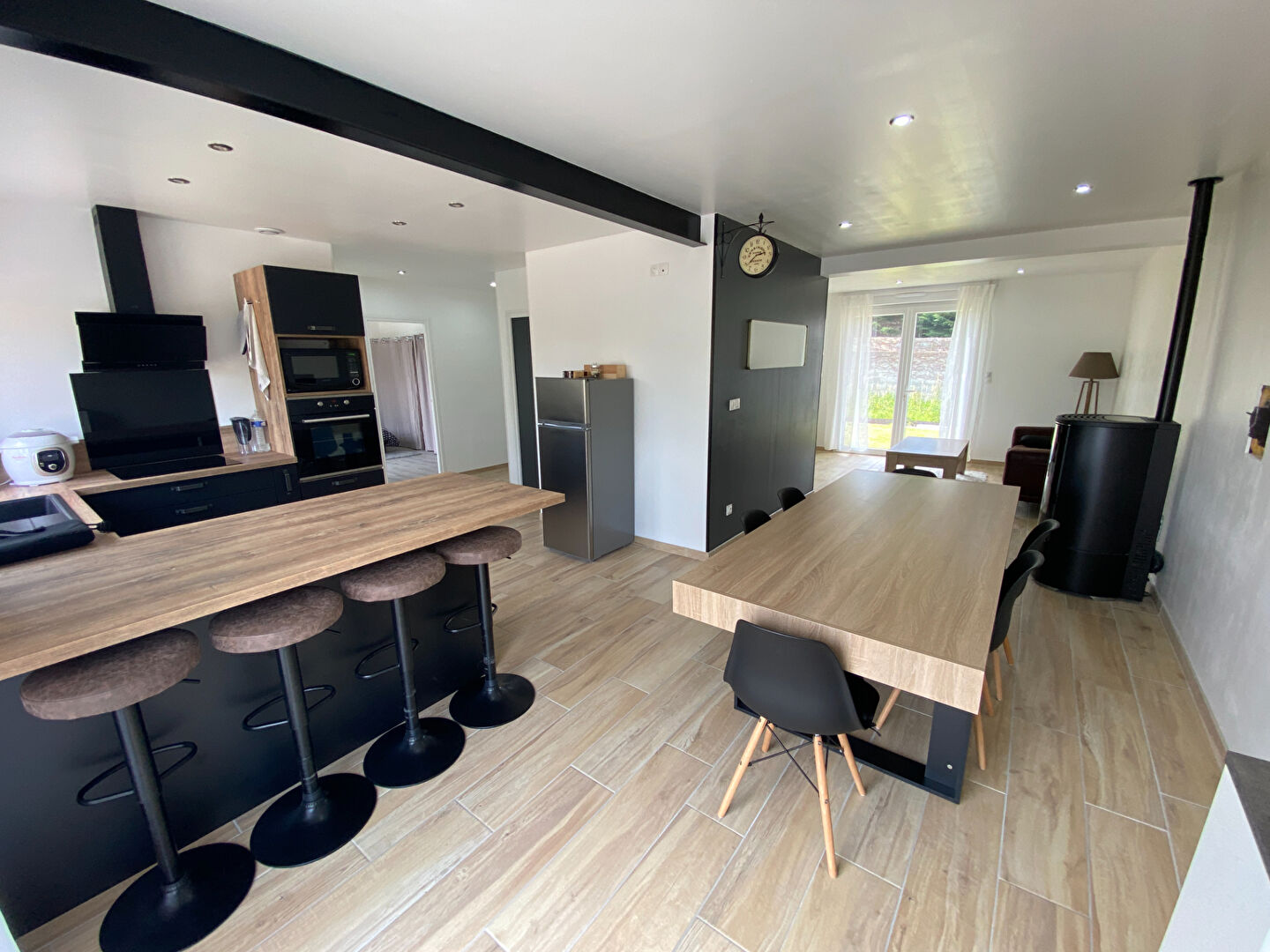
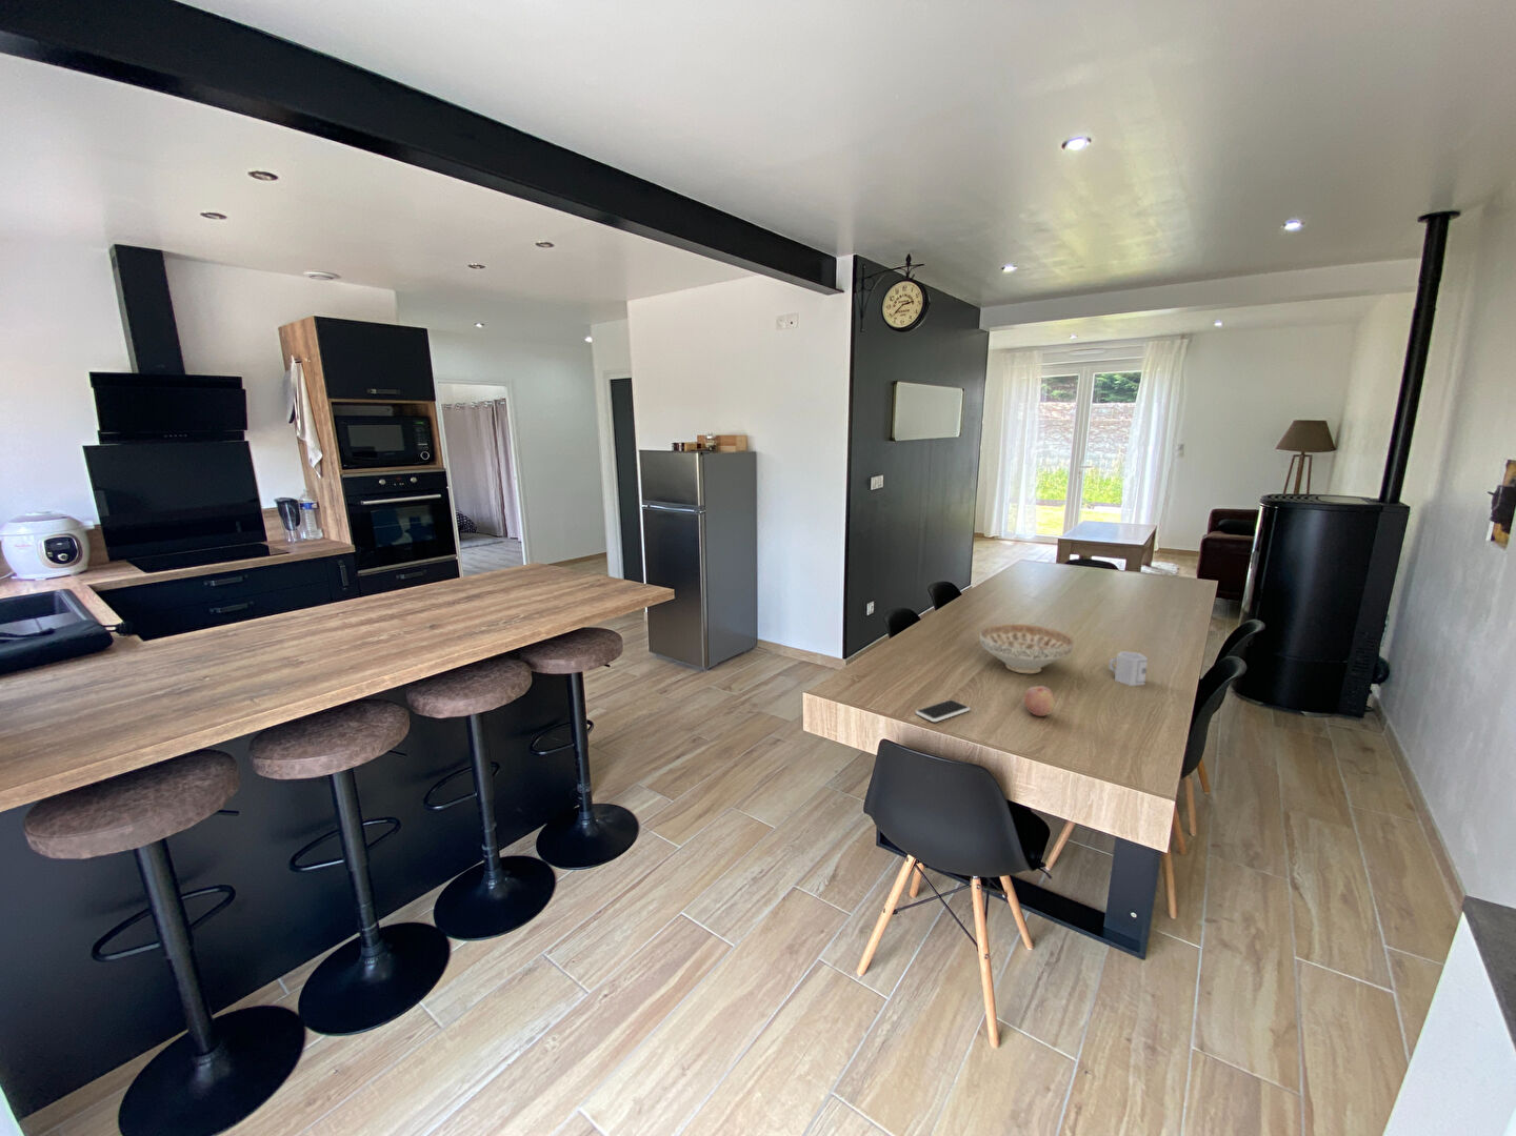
+ cup [1108,650,1148,687]
+ smartphone [914,698,970,723]
+ fruit [1023,685,1056,717]
+ decorative bowl [978,623,1074,675]
